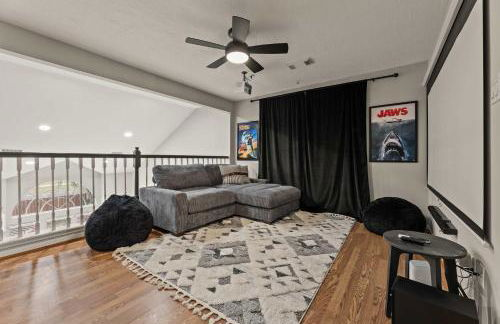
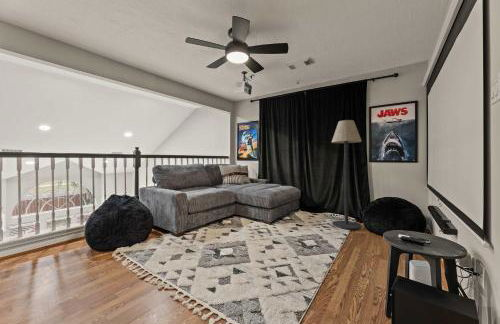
+ floor lamp [331,119,363,231]
